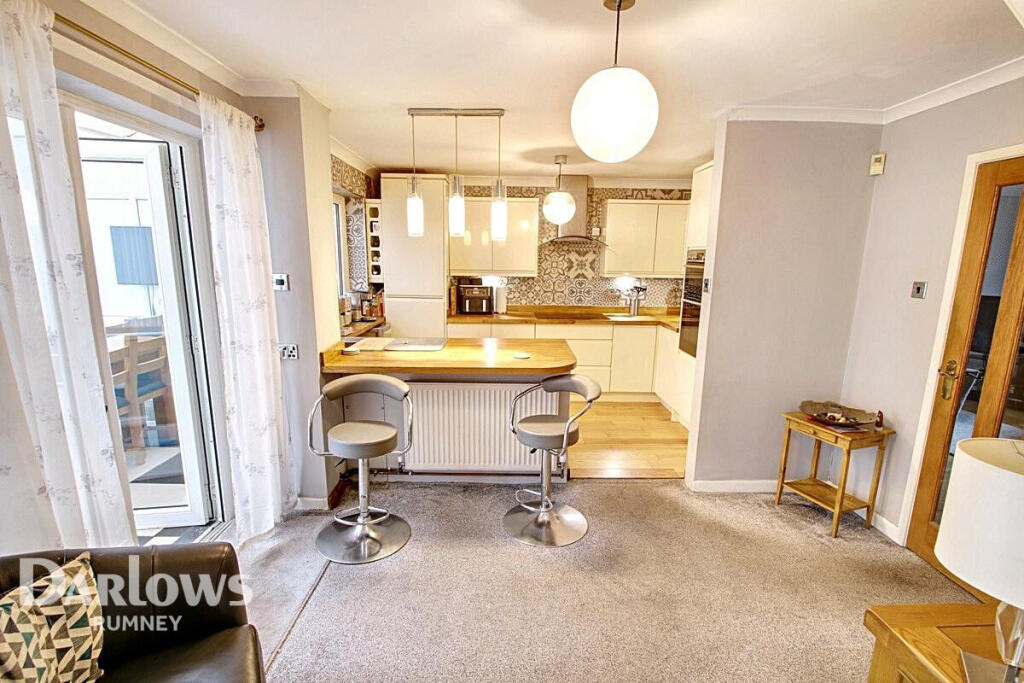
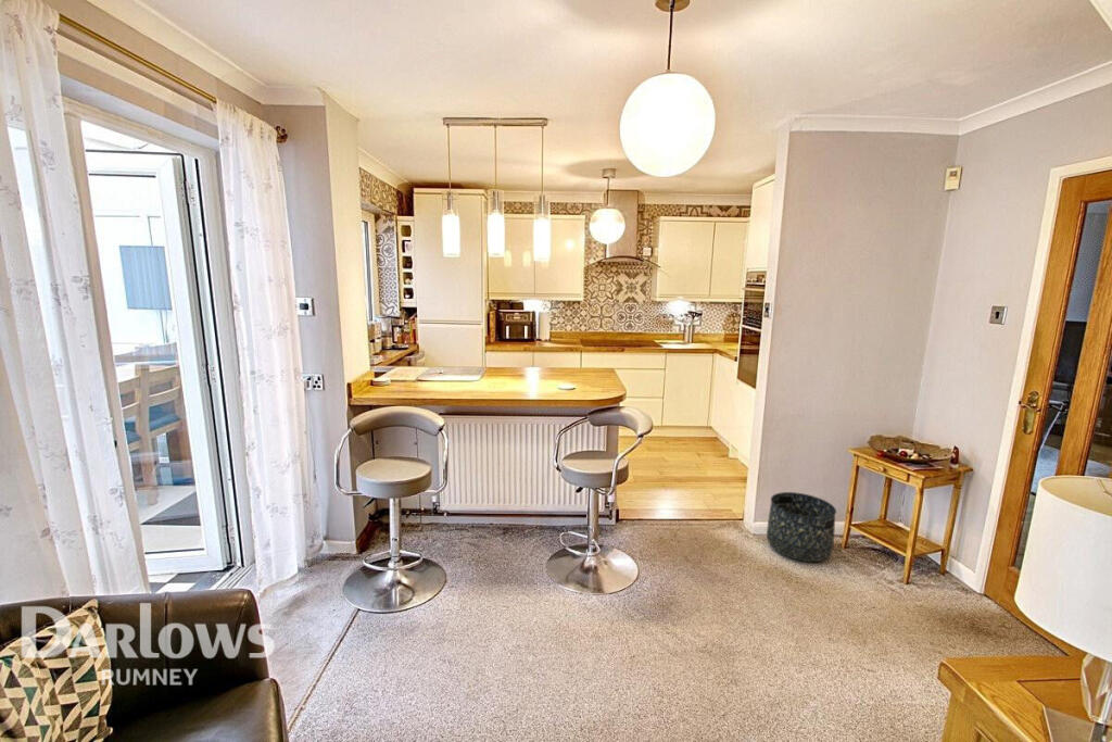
+ basket [766,491,837,563]
